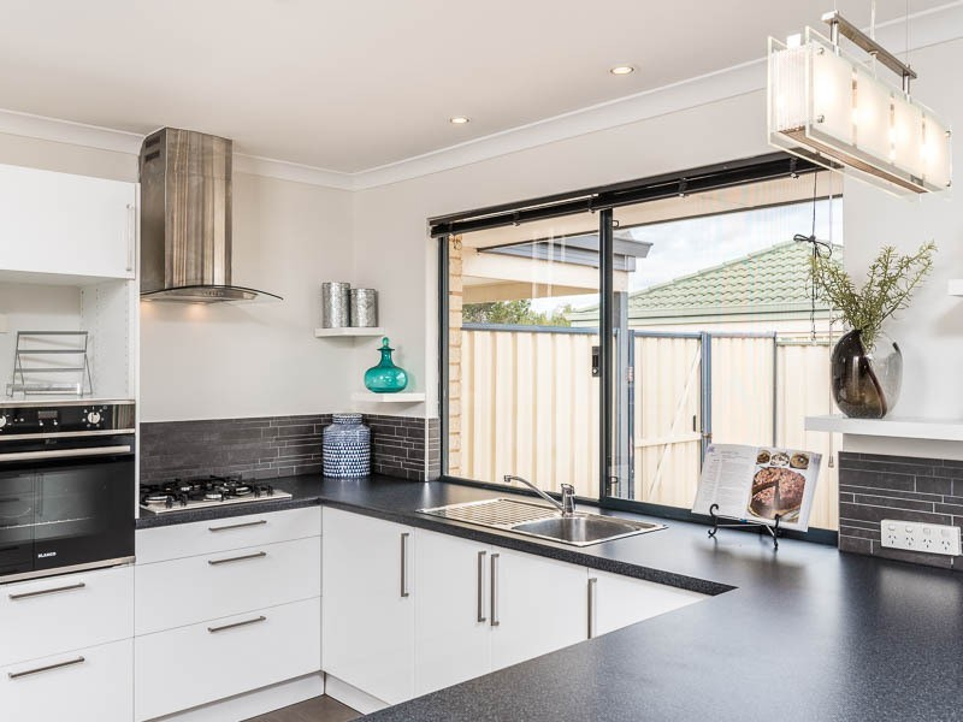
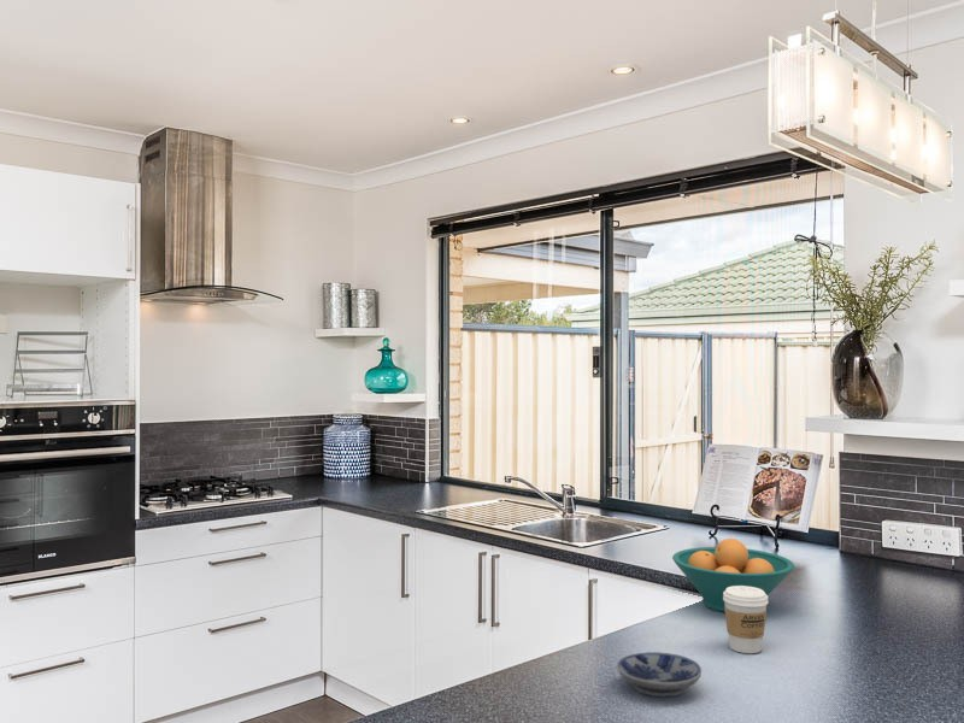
+ coffee cup [723,586,769,654]
+ fruit bowl [671,537,795,613]
+ bowl [616,651,703,698]
